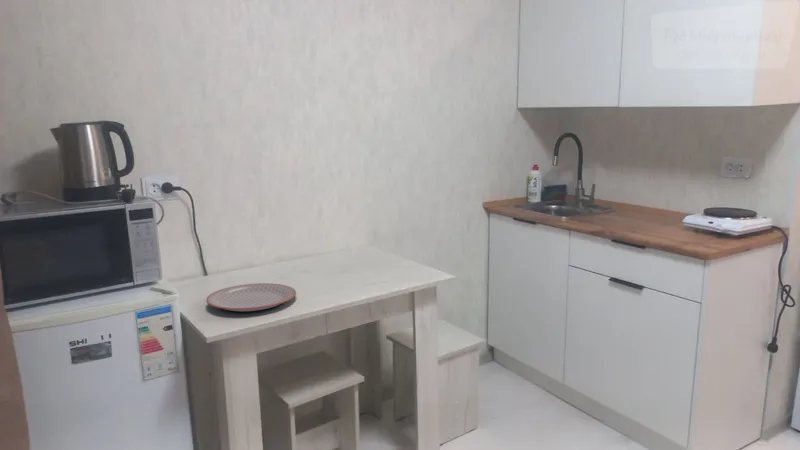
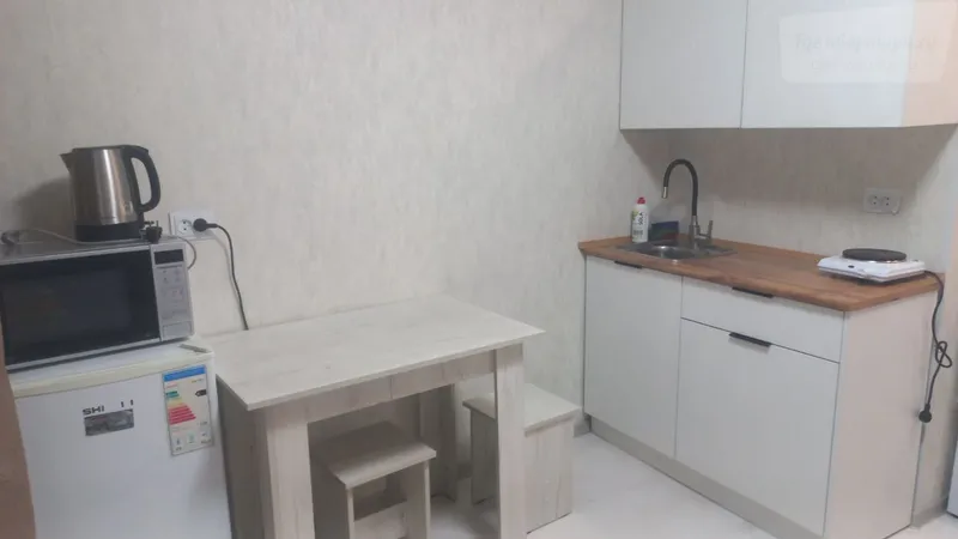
- plate [205,282,297,312]
